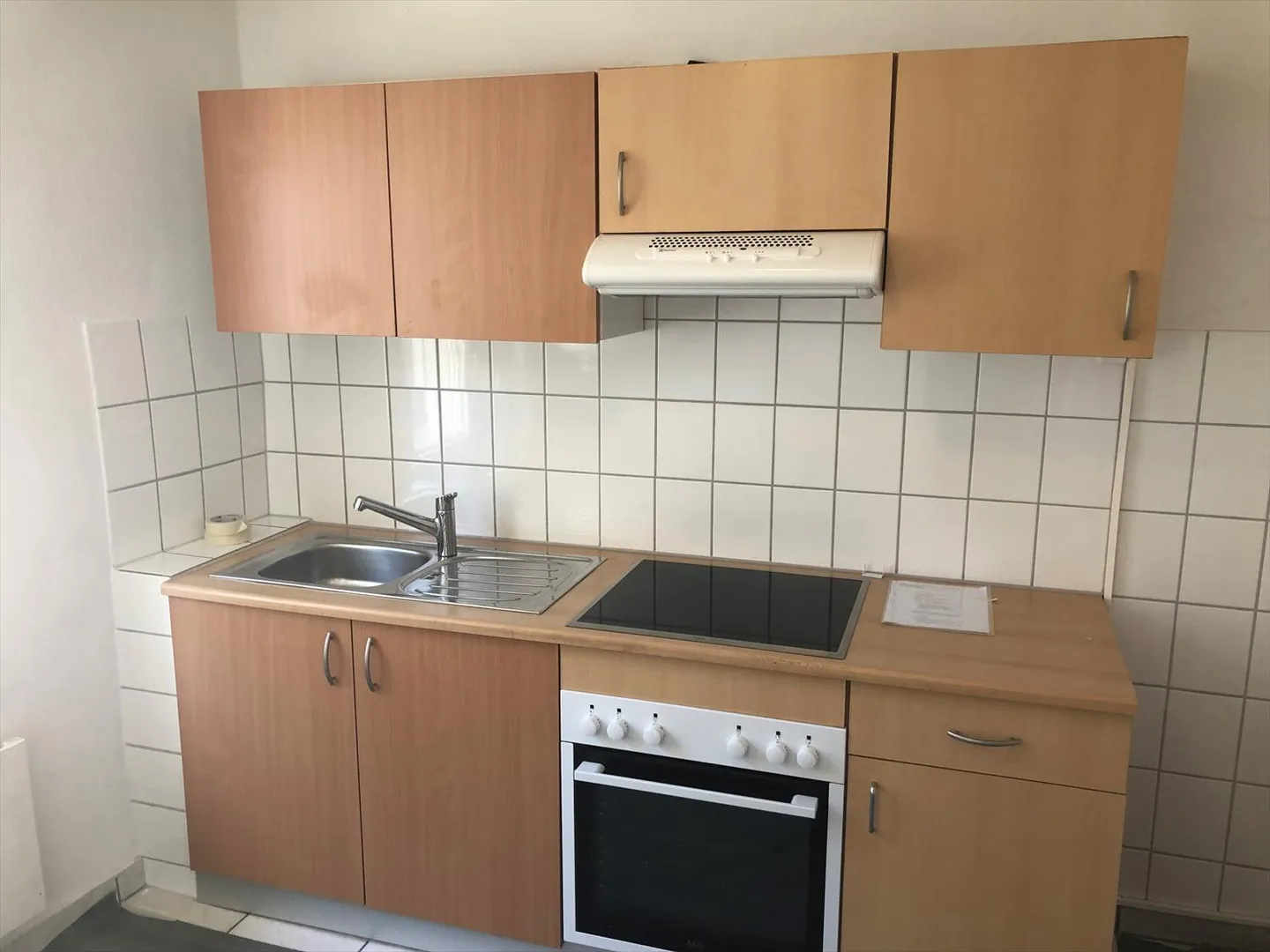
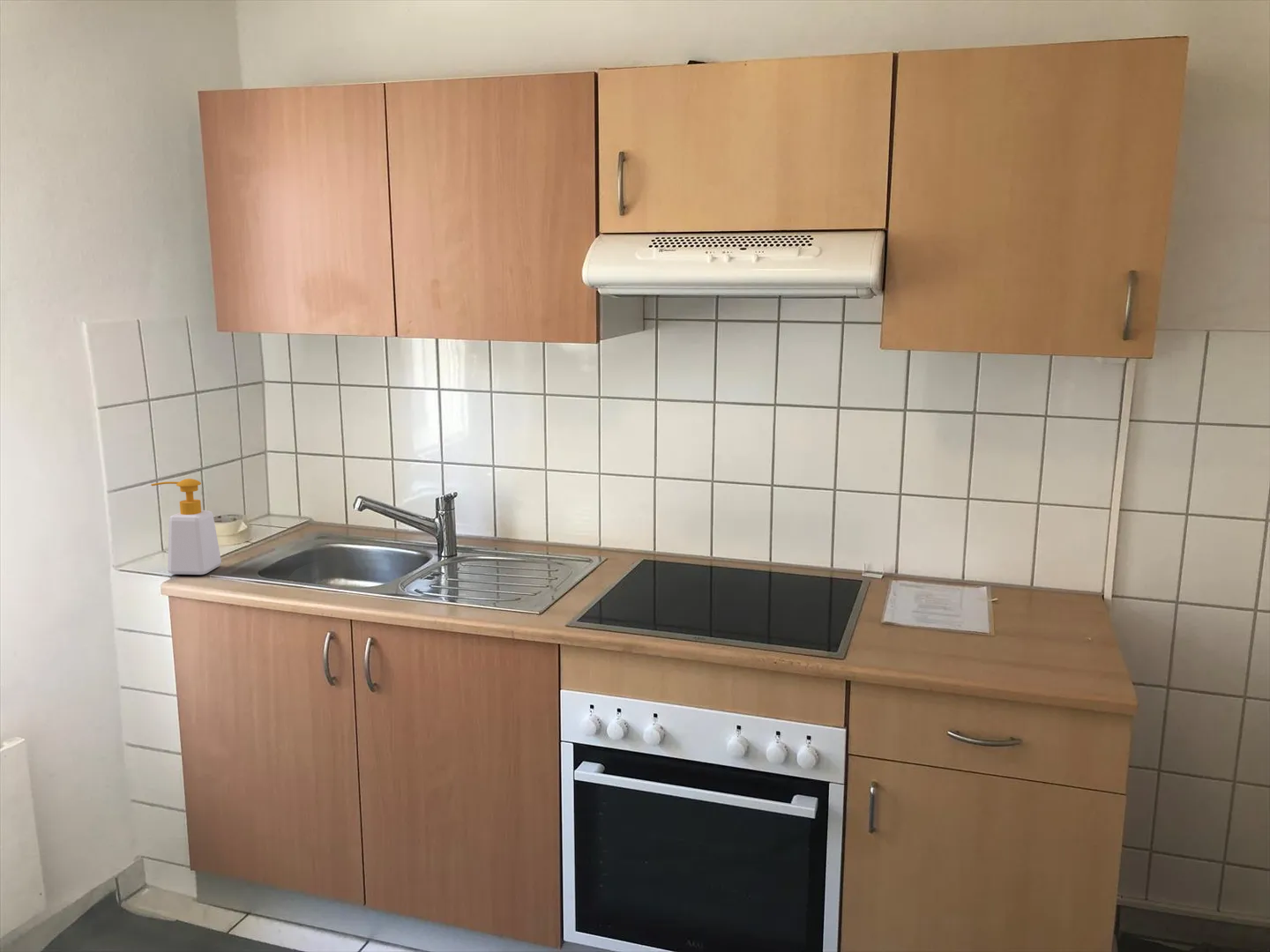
+ soap bottle [150,478,222,576]
